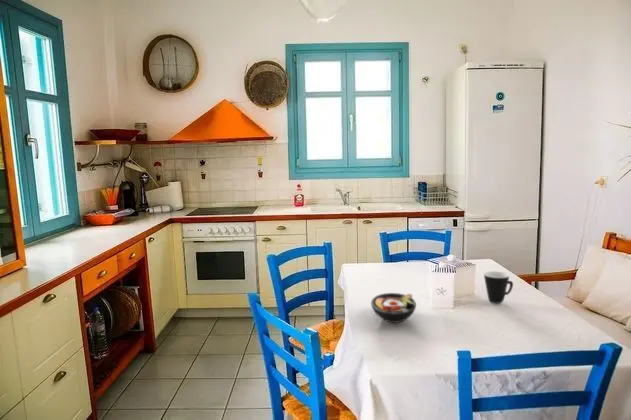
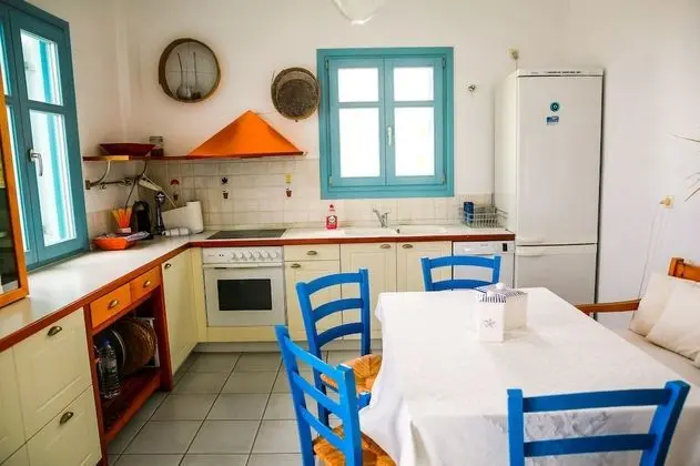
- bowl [370,292,417,324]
- mug [483,270,514,304]
